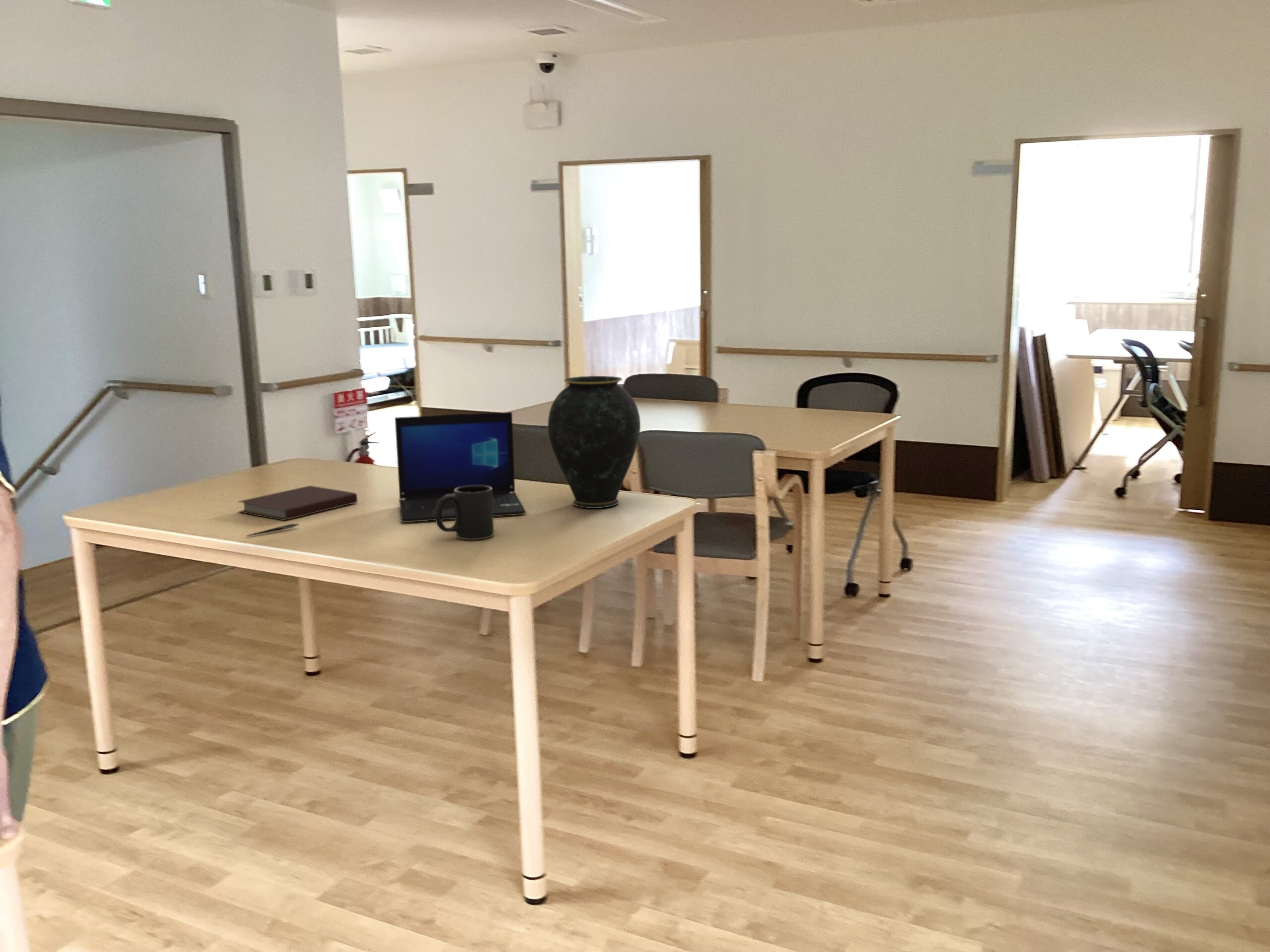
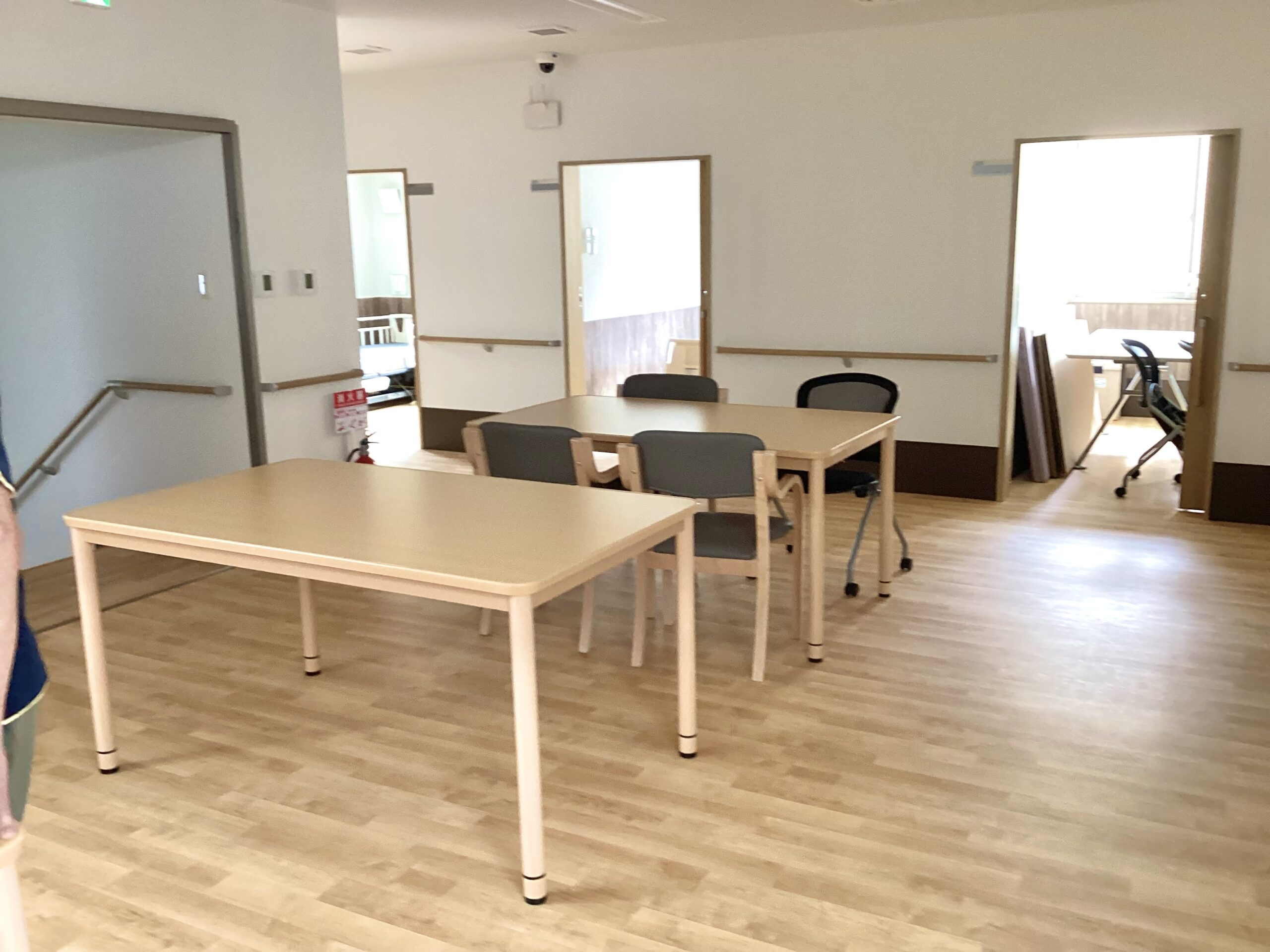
- pen [246,523,300,537]
- mug [435,485,495,540]
- laptop [394,412,526,523]
- vase [547,375,641,509]
- notebook [237,485,358,521]
